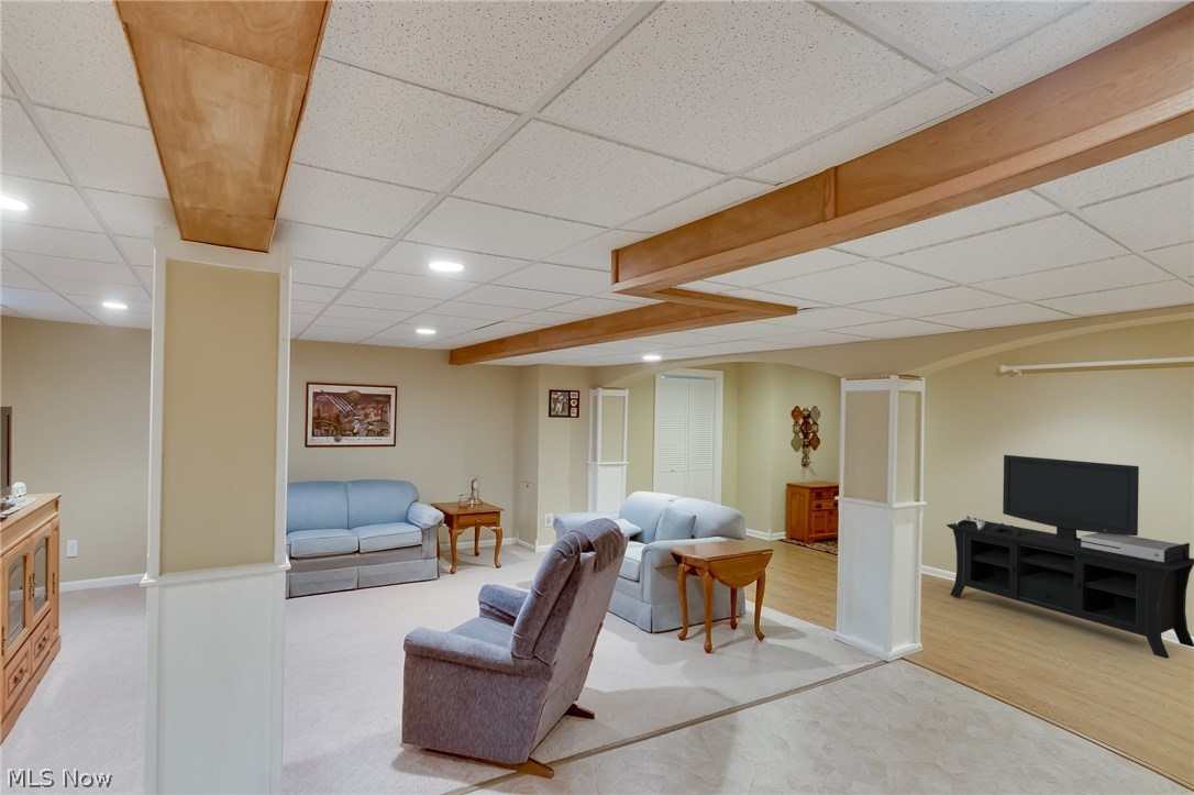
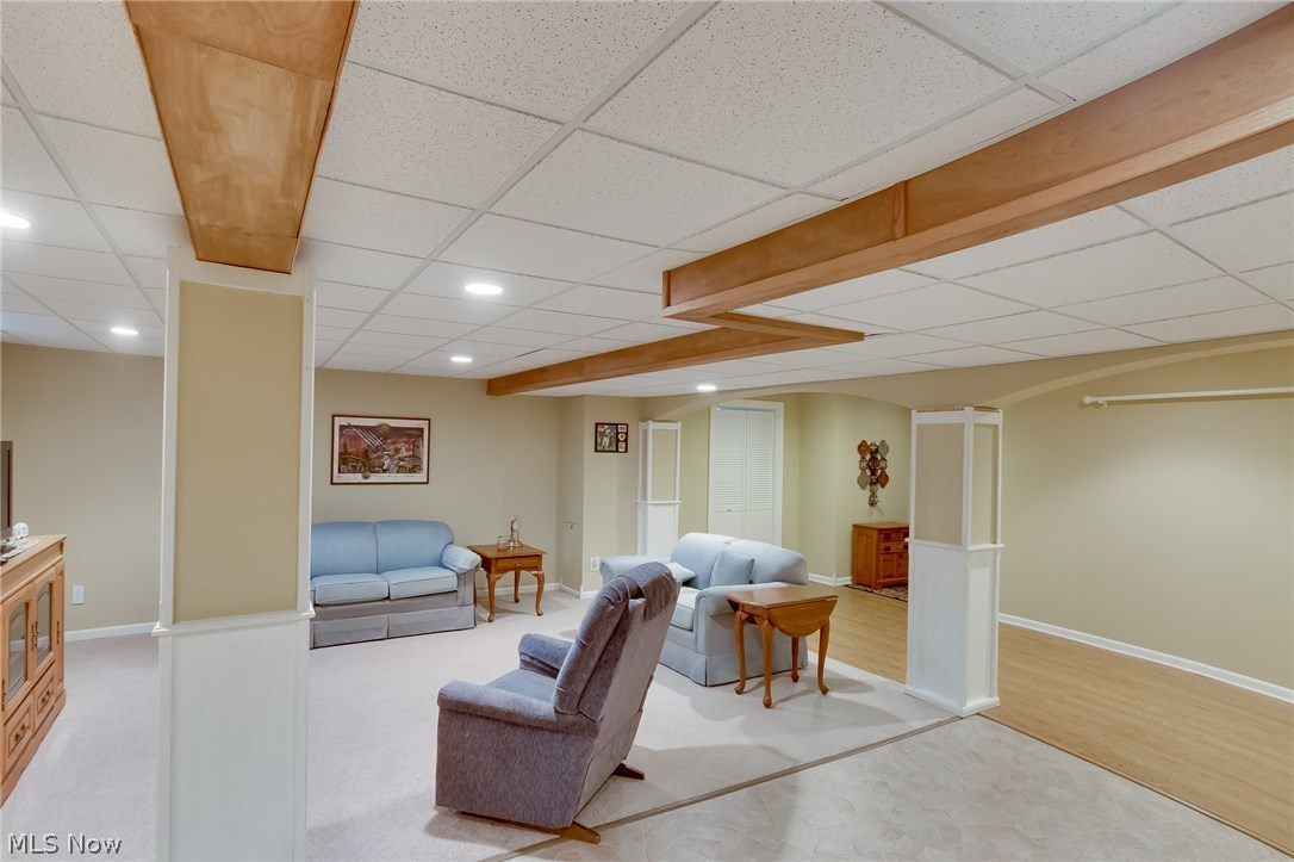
- media console [944,454,1194,660]
